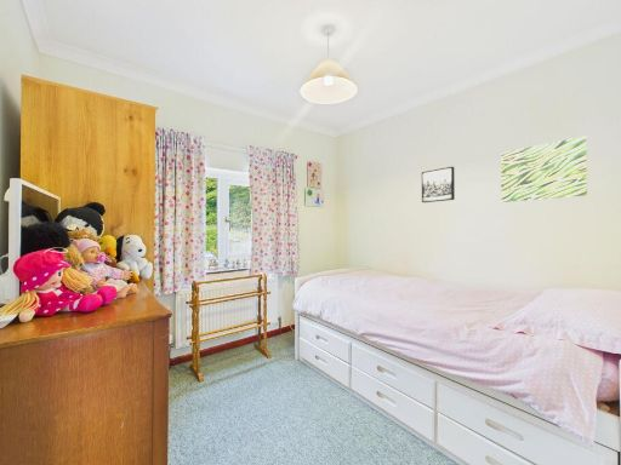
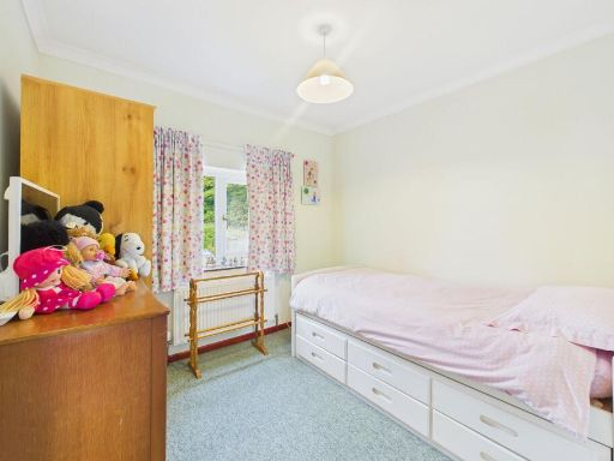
- wall art [421,166,456,203]
- wall art [500,134,588,203]
